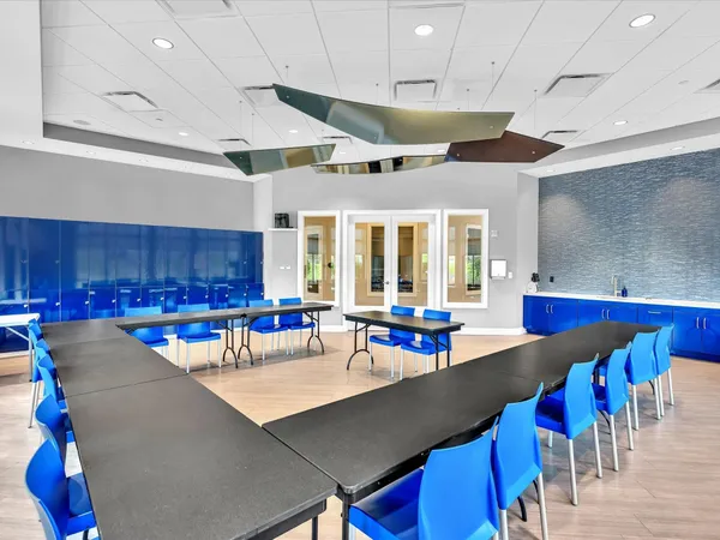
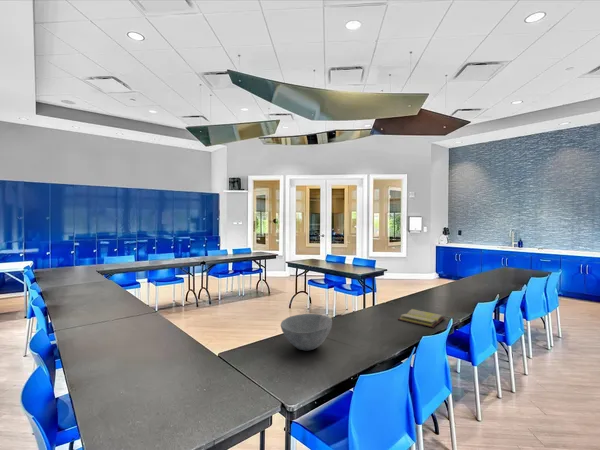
+ bowl [280,313,333,351]
+ diary [397,308,446,329]
